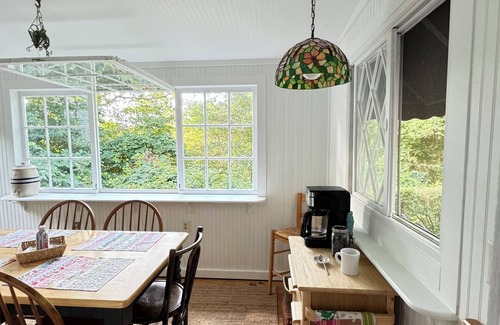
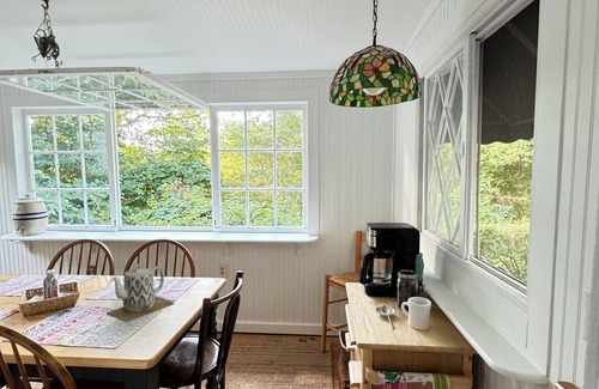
+ teapot [105,263,176,323]
